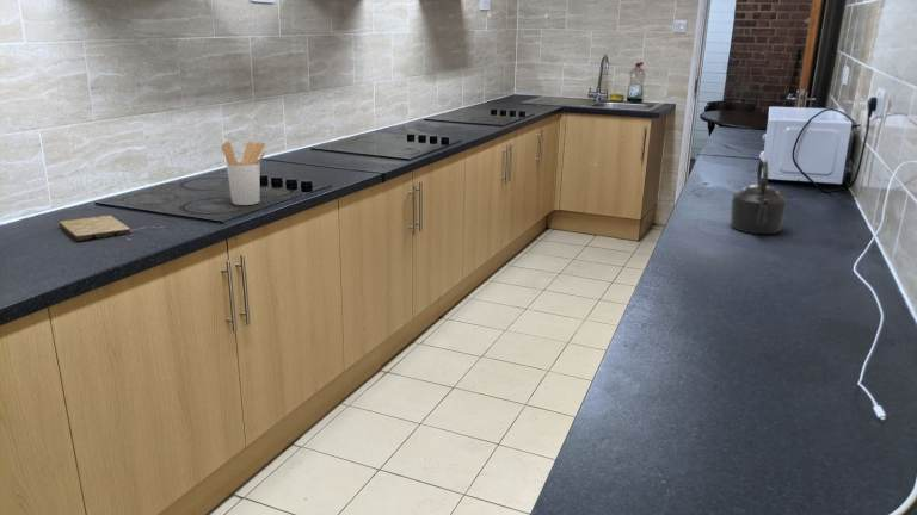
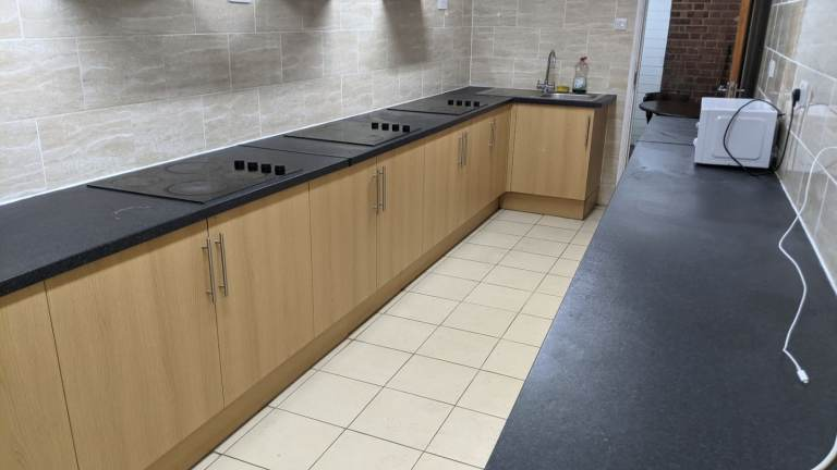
- cutting board [59,215,131,242]
- kettle [730,157,788,235]
- utensil holder [221,141,266,206]
